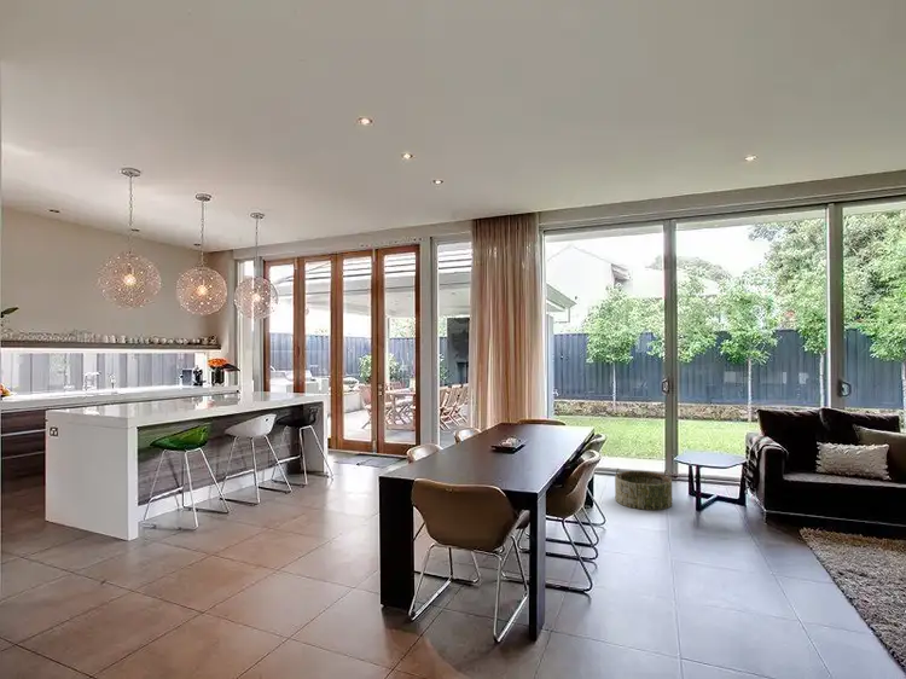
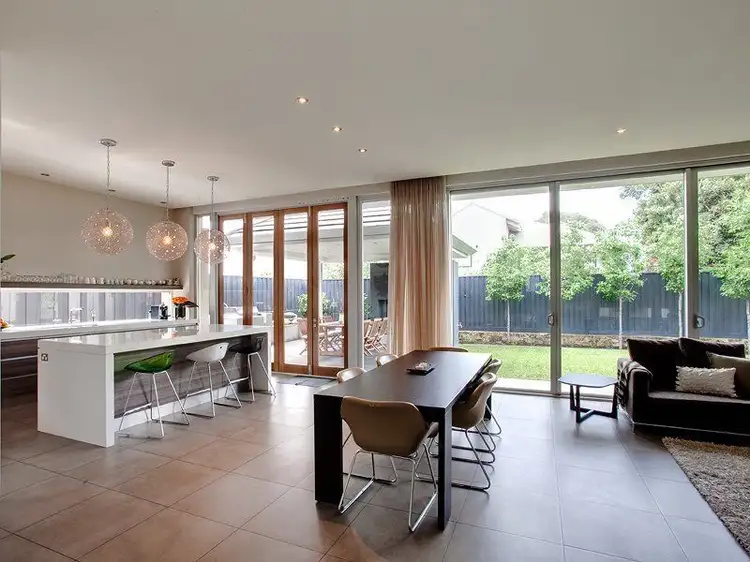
- basket [614,468,673,511]
